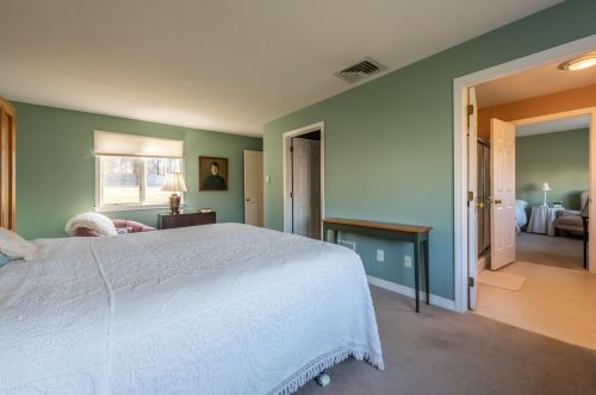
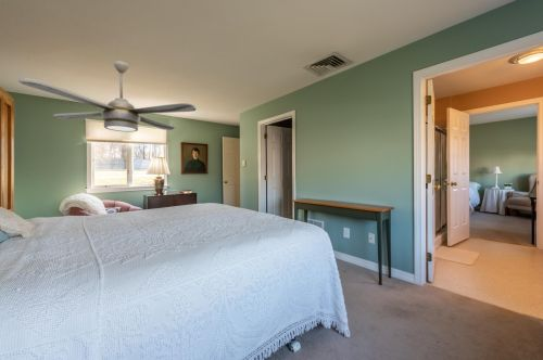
+ ceiling fan [17,60,198,132]
